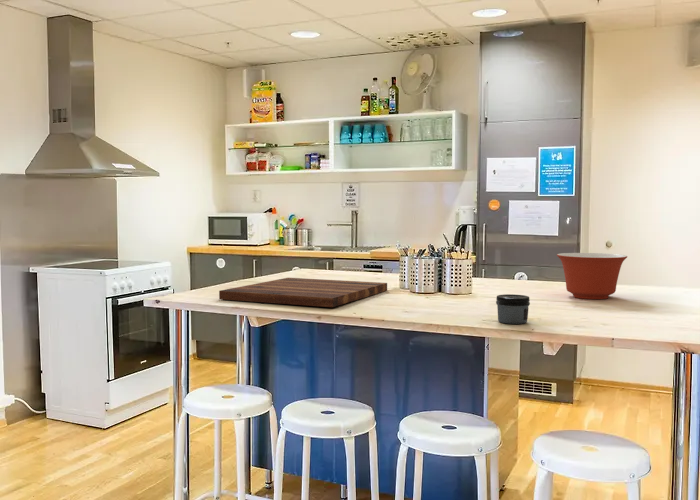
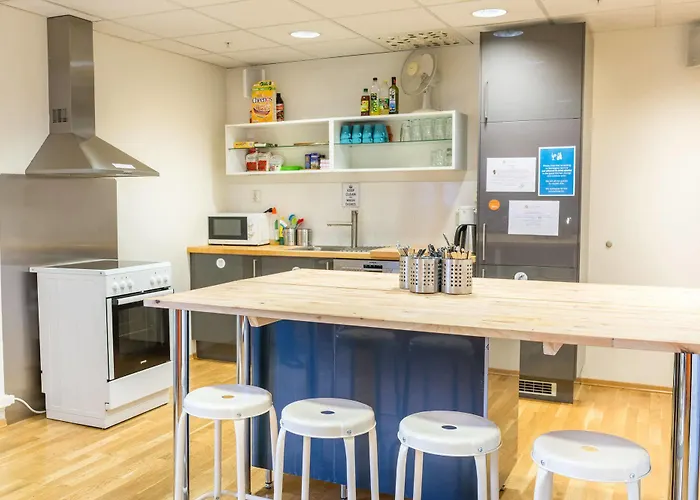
- cutting board [218,277,388,308]
- jar [495,293,531,325]
- mixing bowl [556,252,628,300]
